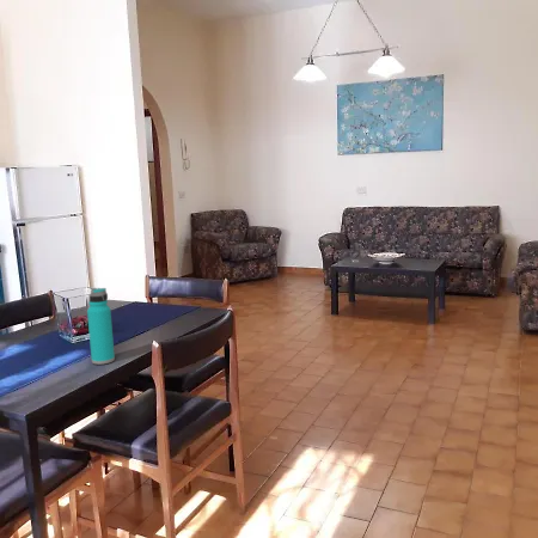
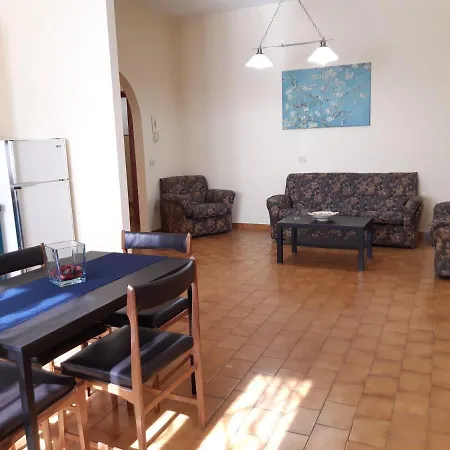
- water bottle [86,287,116,366]
